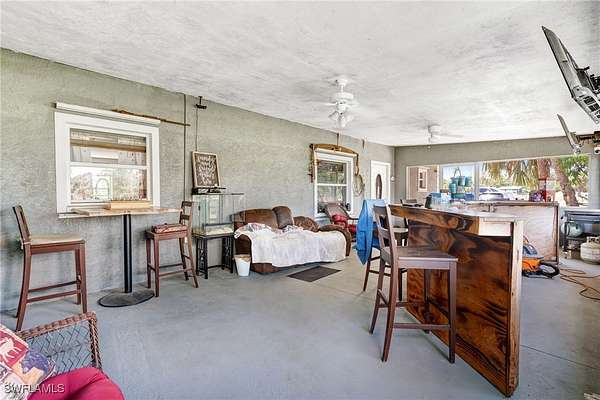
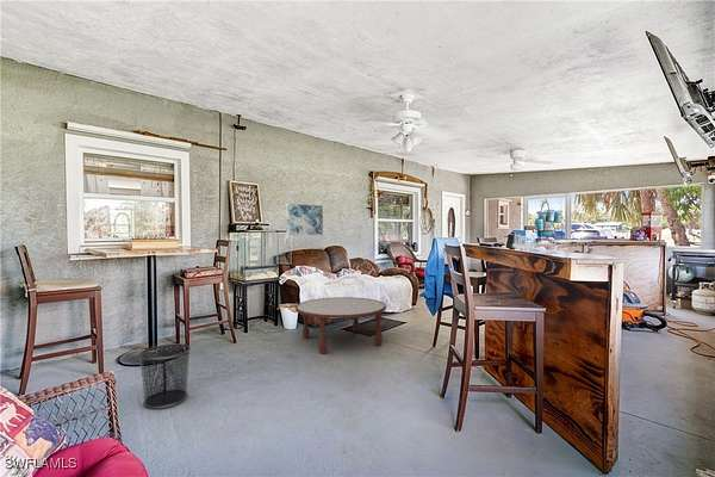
+ waste bin [137,342,192,410]
+ coffee table [294,296,387,354]
+ wall art [285,203,324,236]
